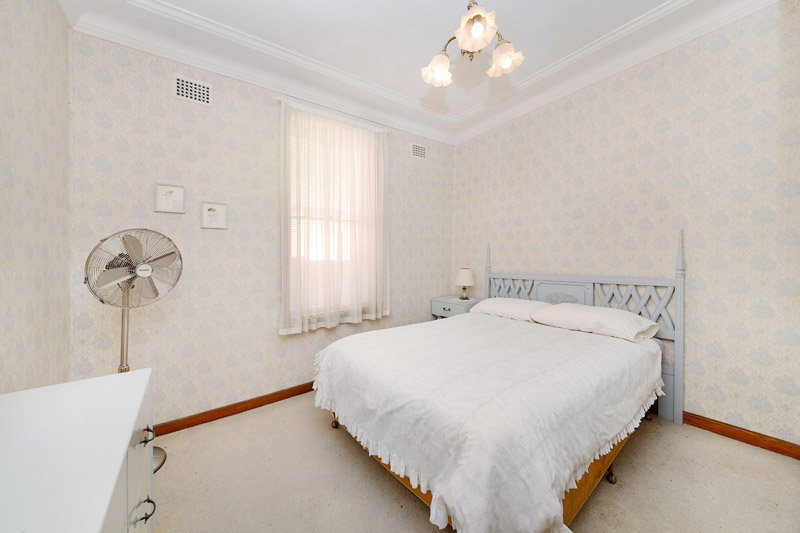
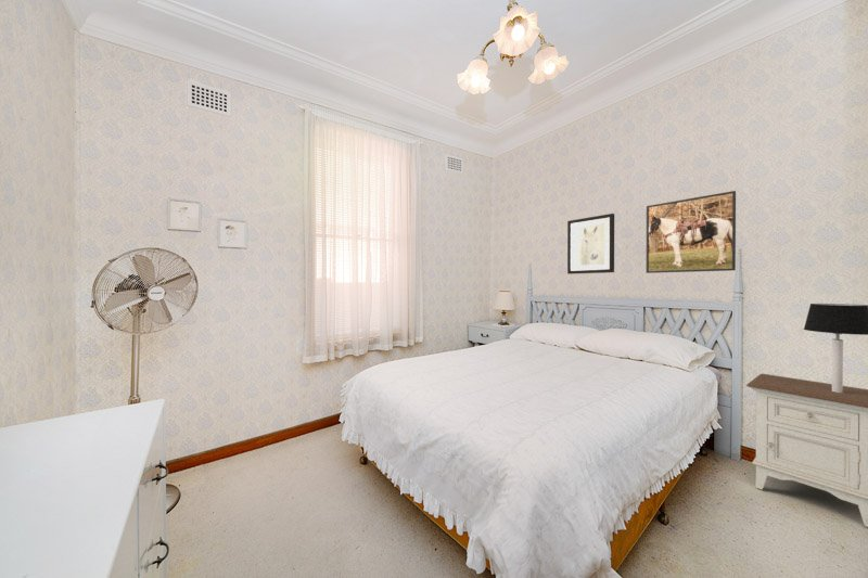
+ nightstand [745,373,868,528]
+ wall art [566,213,615,275]
+ table lamp [803,303,868,393]
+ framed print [646,190,737,274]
